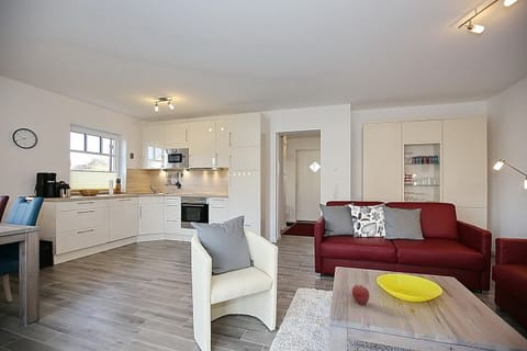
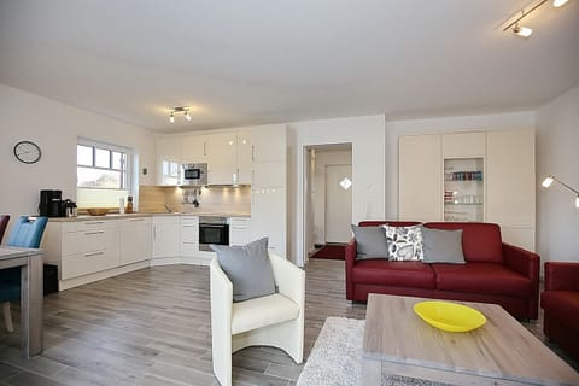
- apple [351,284,371,305]
